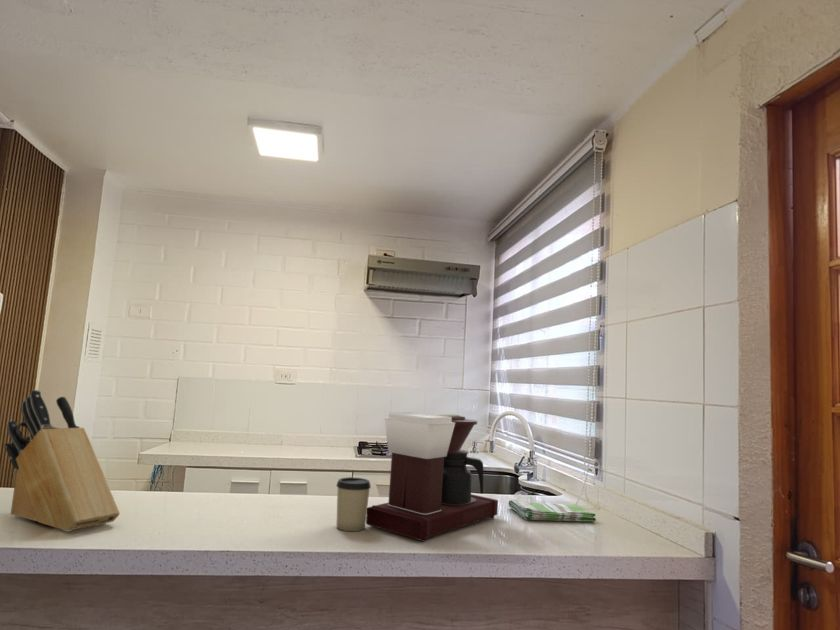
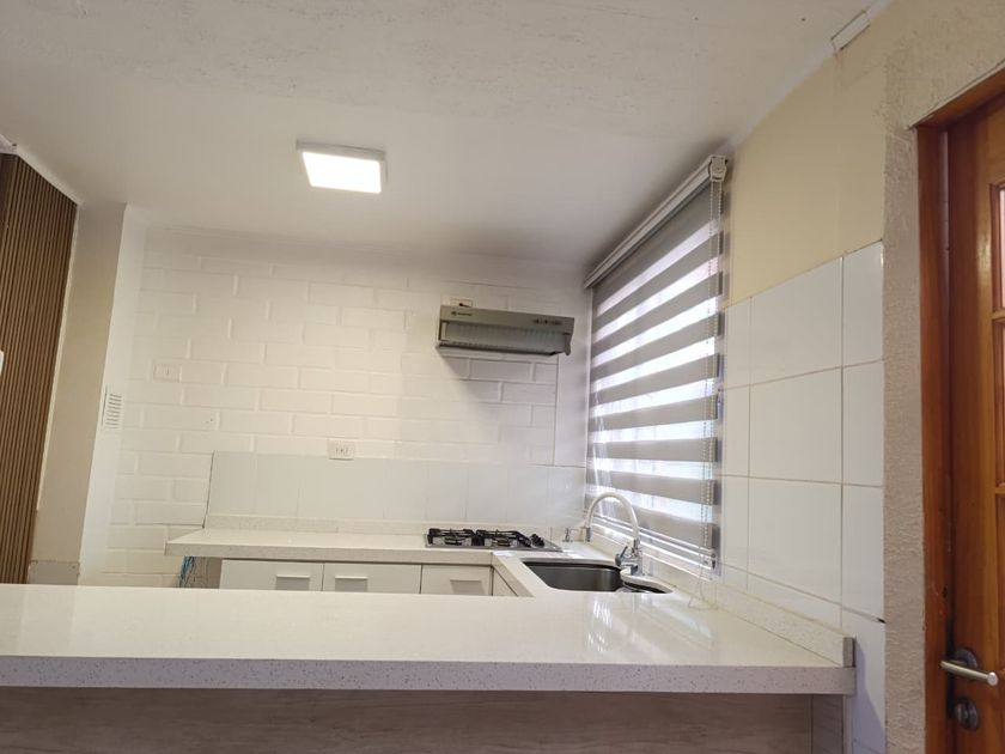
- knife block [4,389,121,533]
- cup [335,476,372,532]
- coffee maker [365,411,499,543]
- dish towel [507,498,597,522]
